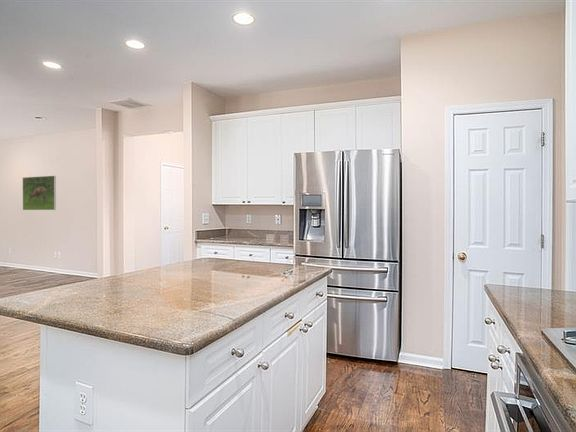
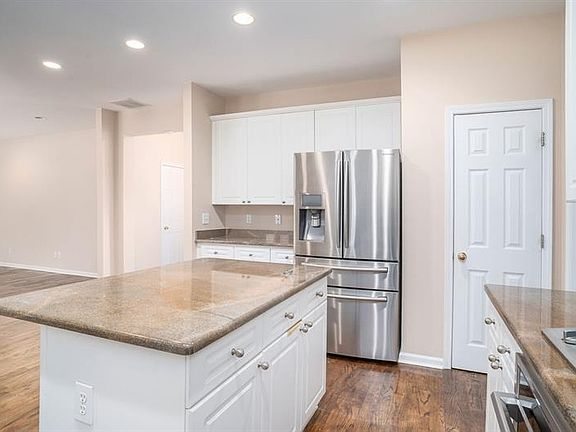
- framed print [22,175,57,211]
